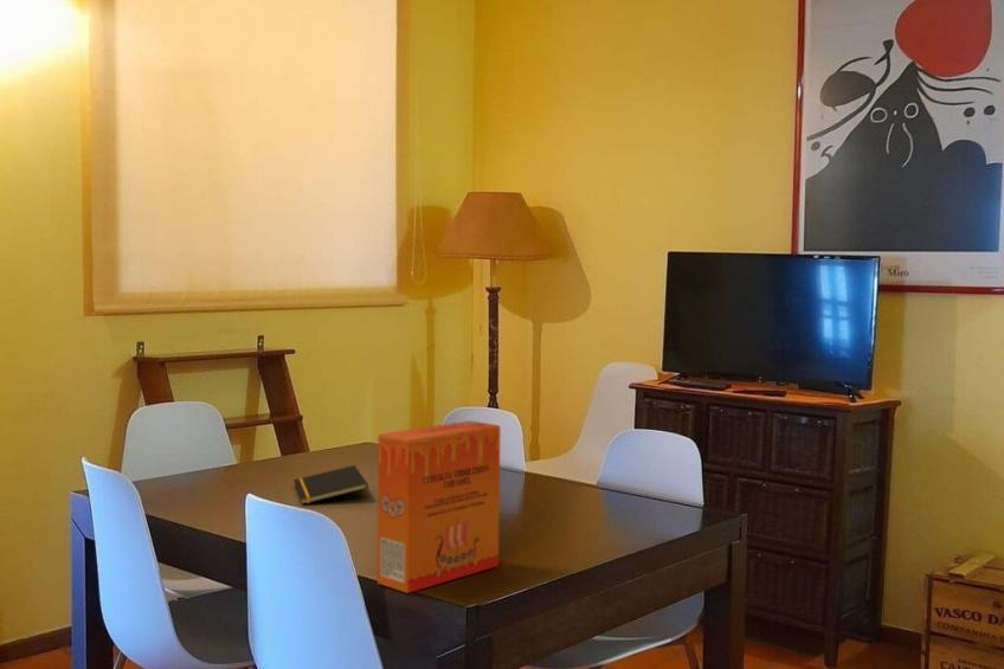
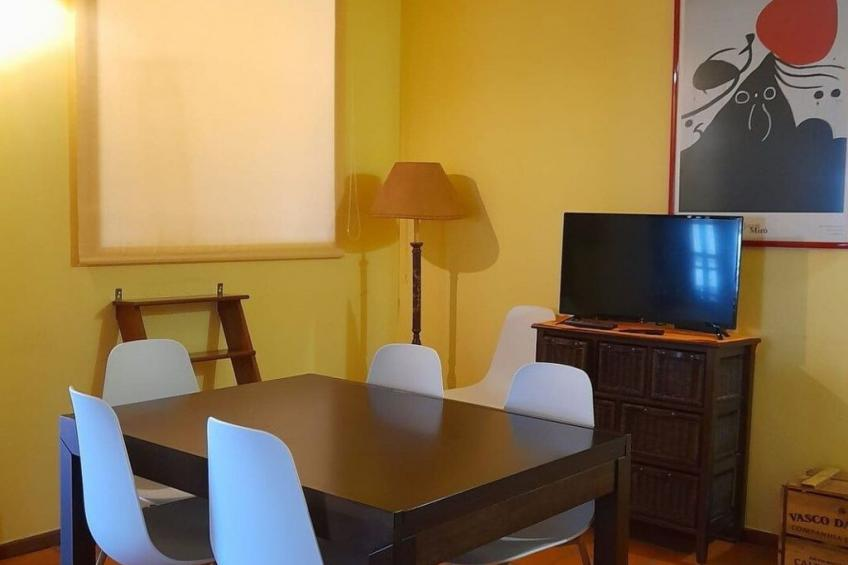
- notepad [292,464,369,506]
- cereal box [376,419,501,594]
